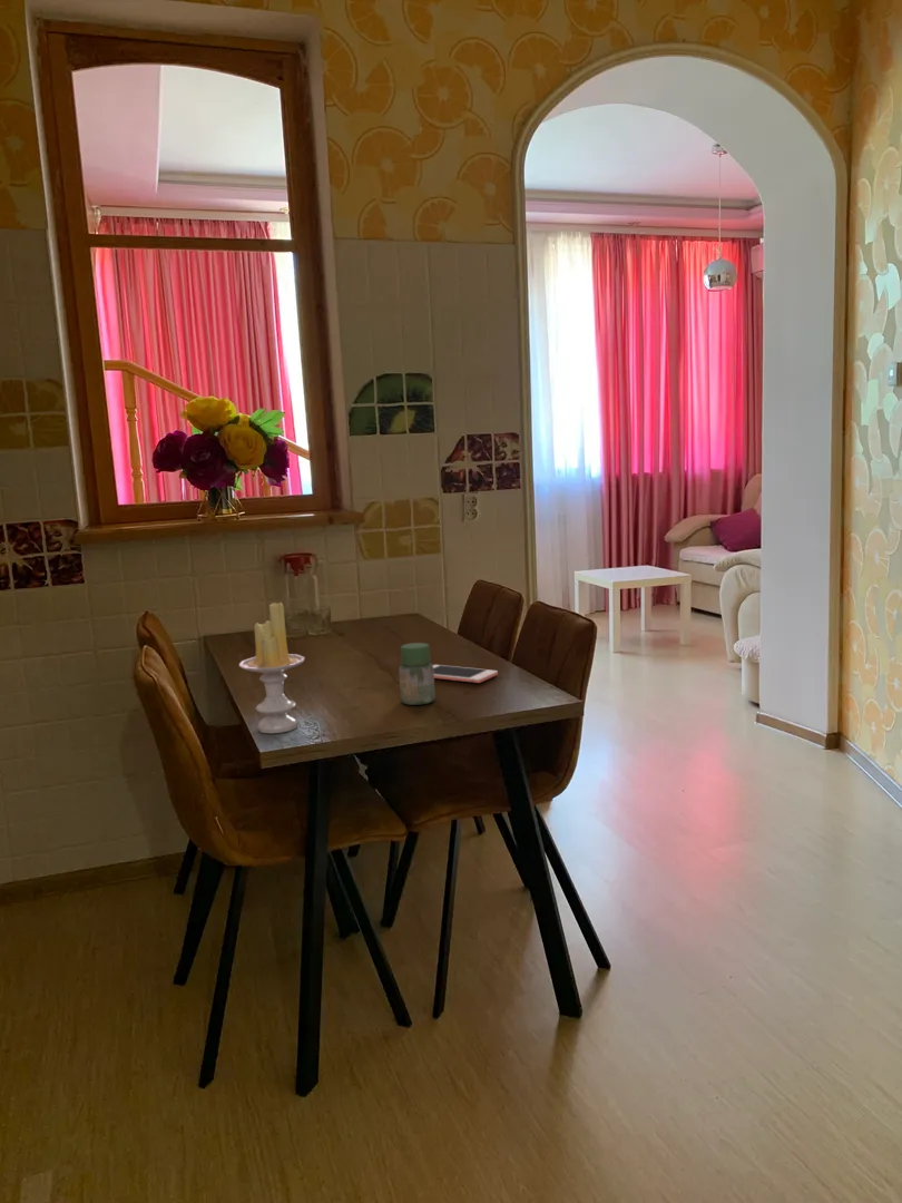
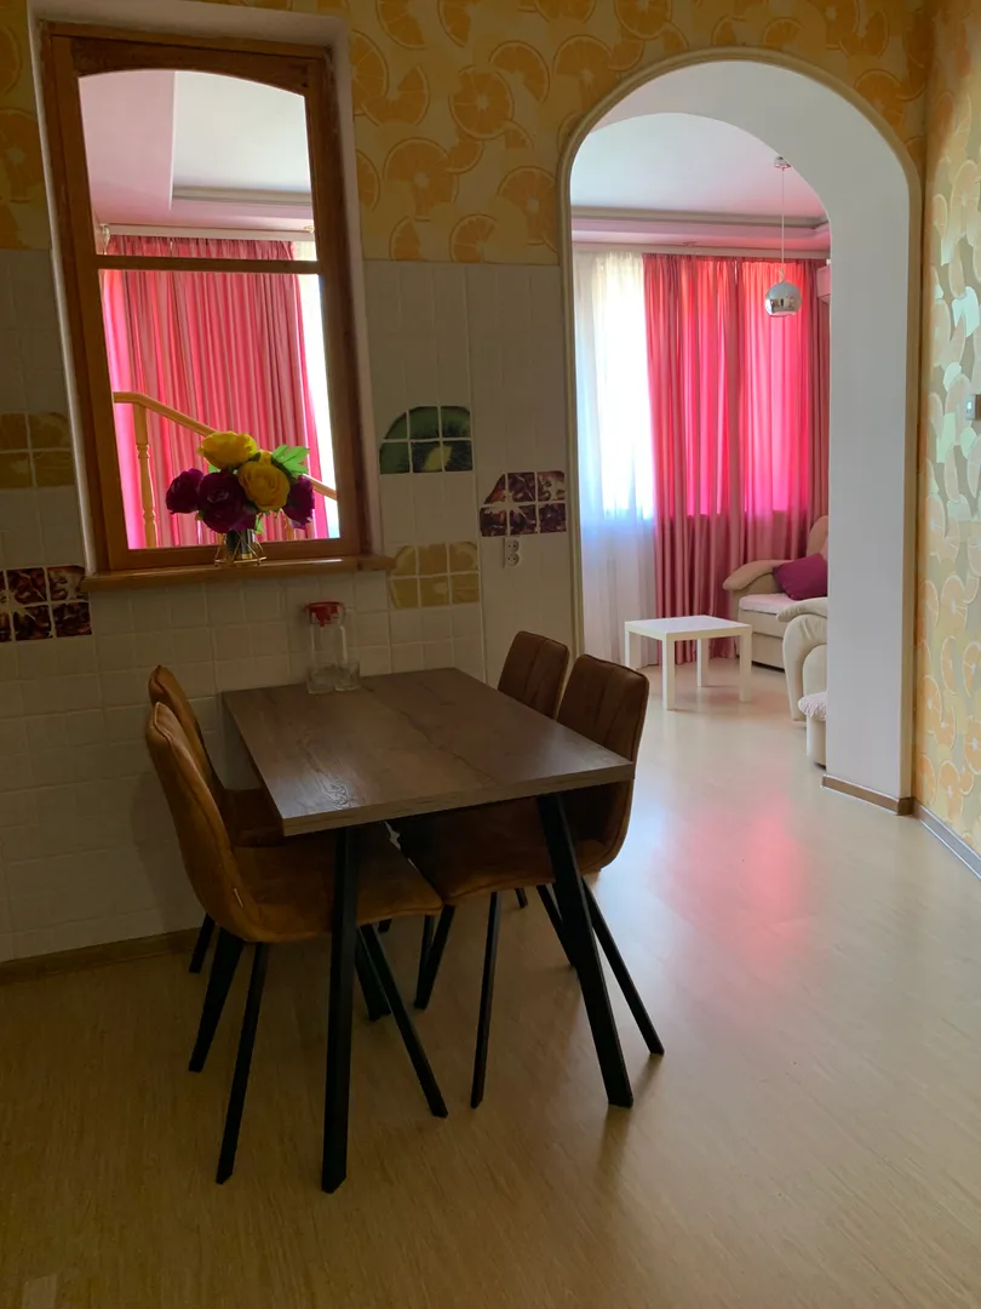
- cell phone [432,664,499,684]
- candle [238,602,306,734]
- jar [398,642,437,706]
